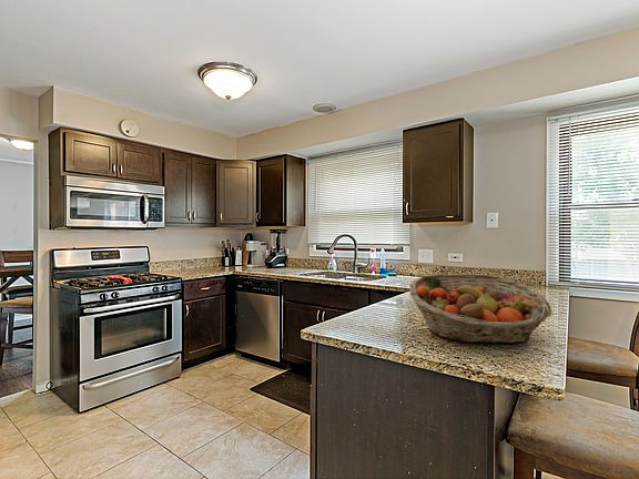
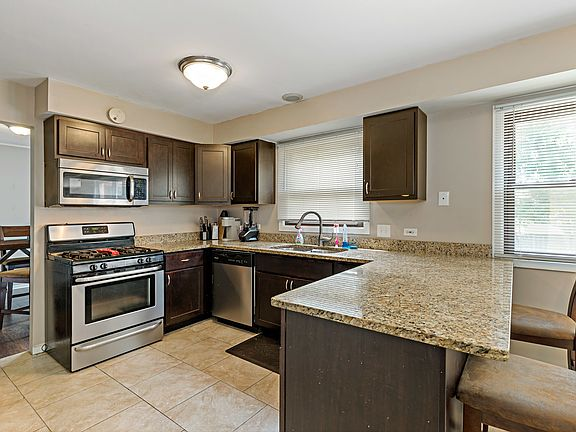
- fruit basket [408,273,552,345]
